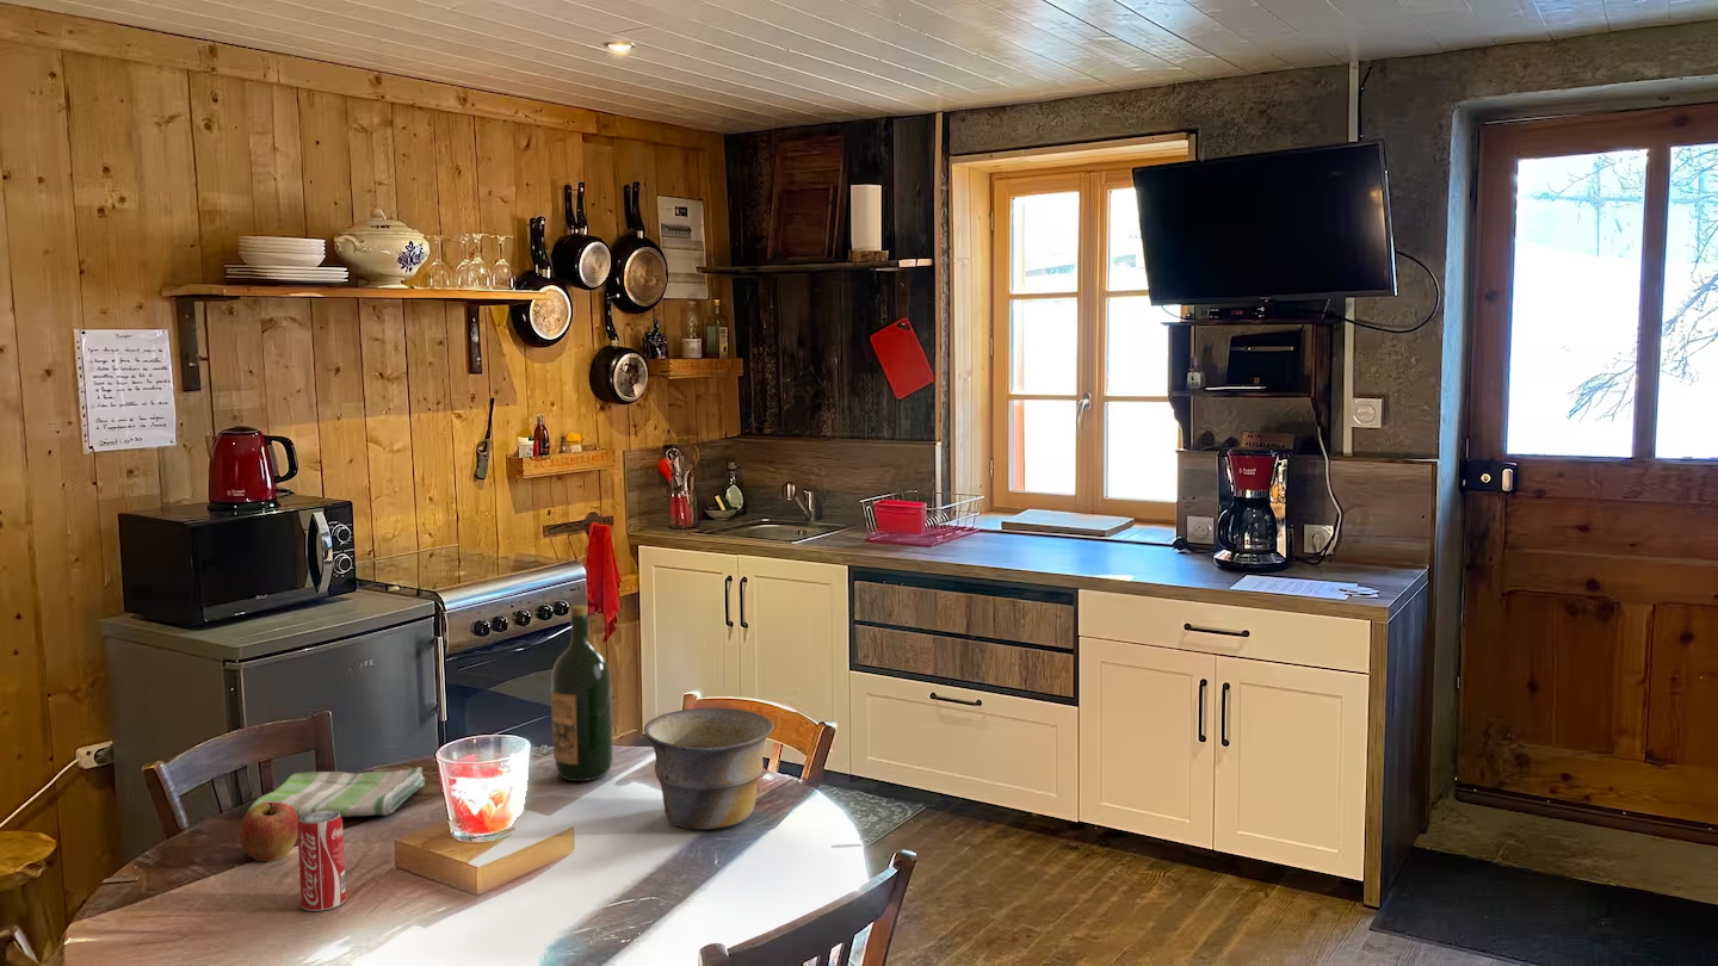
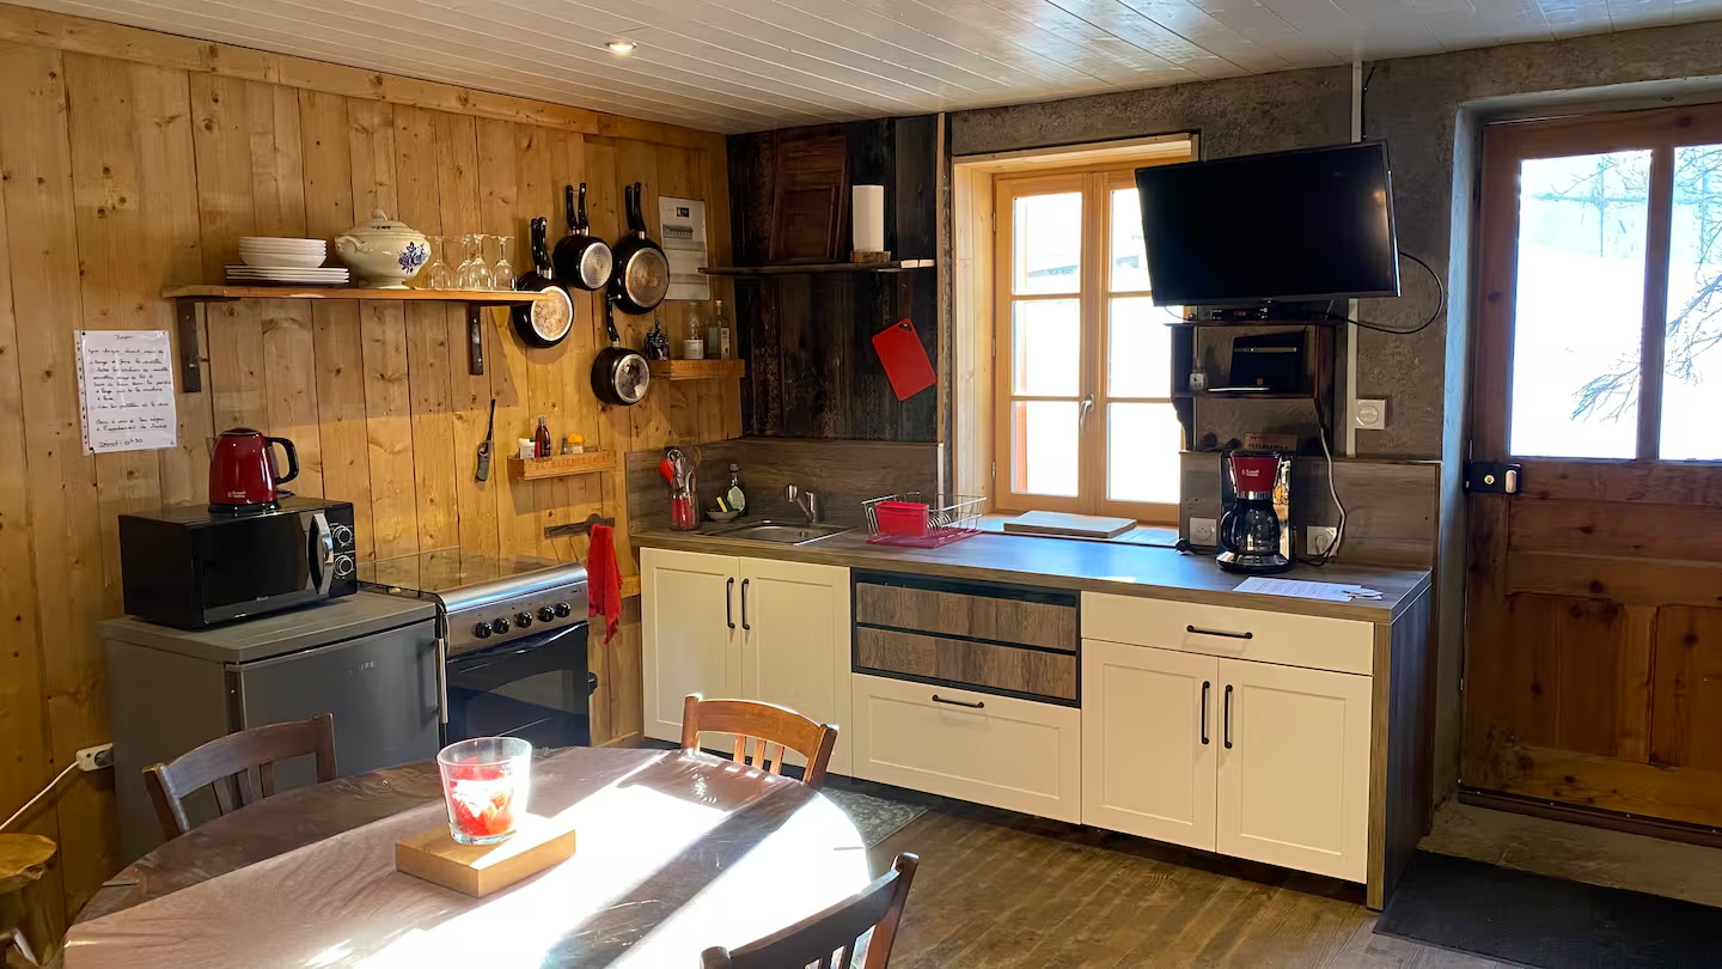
- wine bottle [550,605,613,782]
- apple [237,801,299,862]
- bowl [643,706,774,831]
- beverage can [297,810,347,912]
- dish towel [246,766,426,818]
